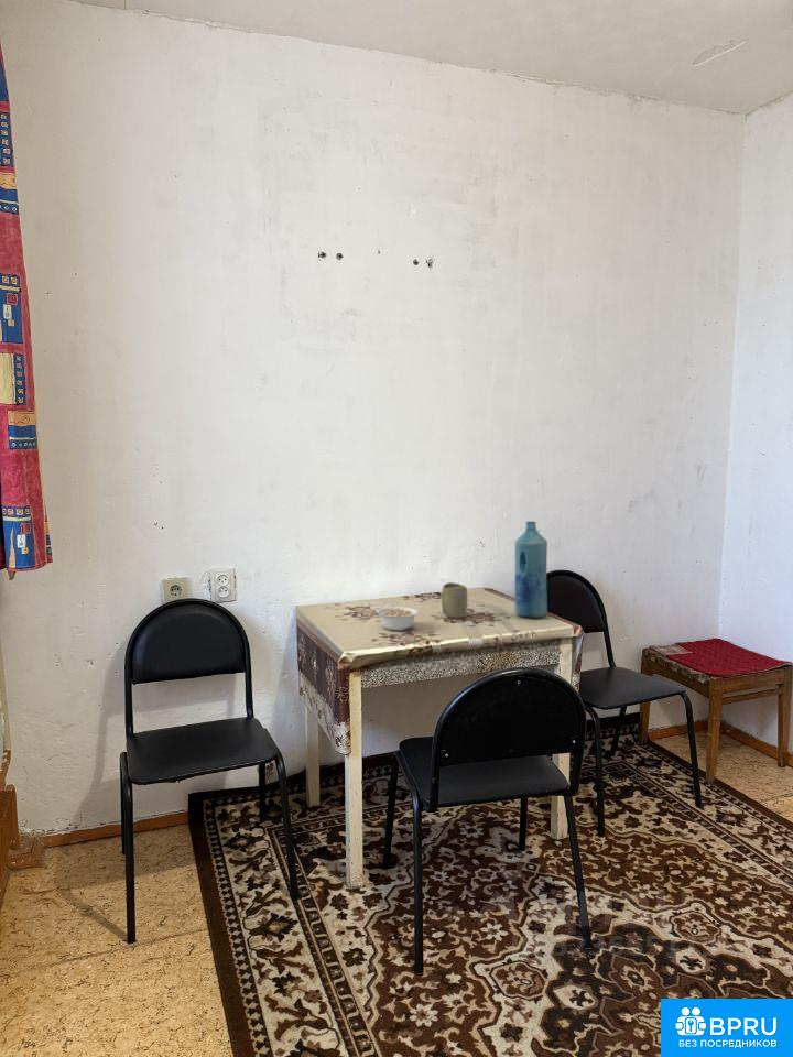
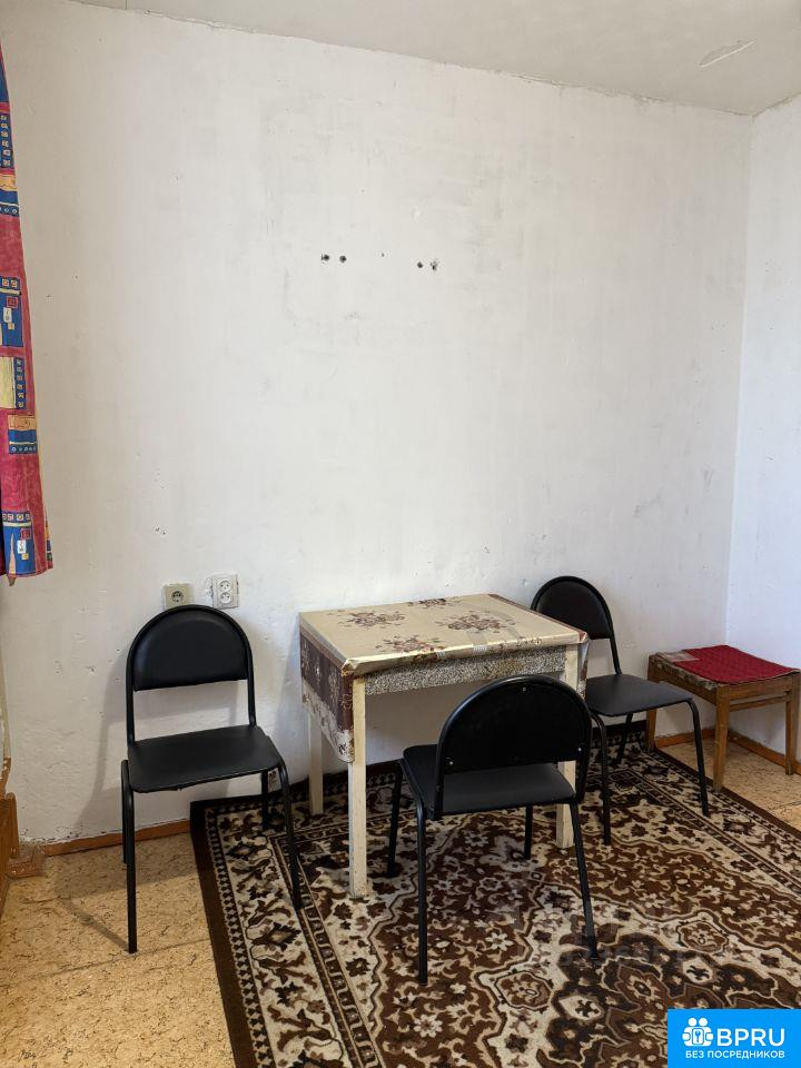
- cup [441,581,468,619]
- bottle [514,521,548,619]
- legume [374,606,420,631]
